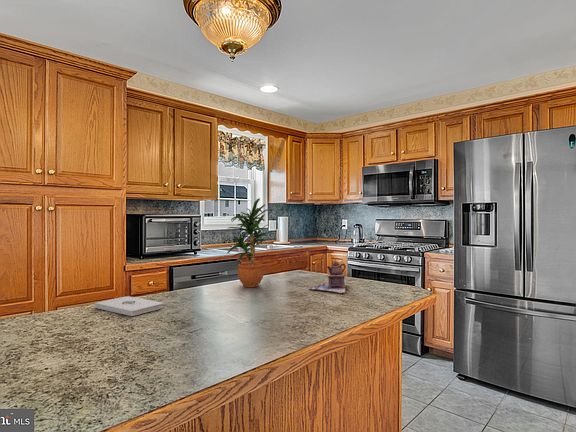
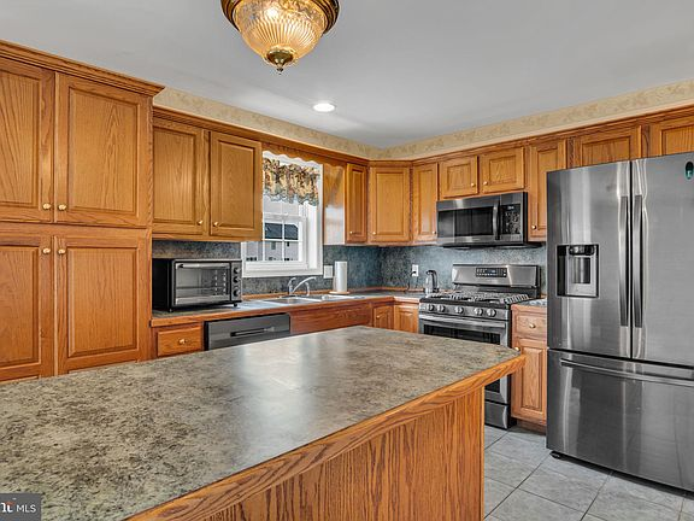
- notepad [94,295,164,317]
- potted plant [226,197,276,288]
- teapot [308,261,347,295]
